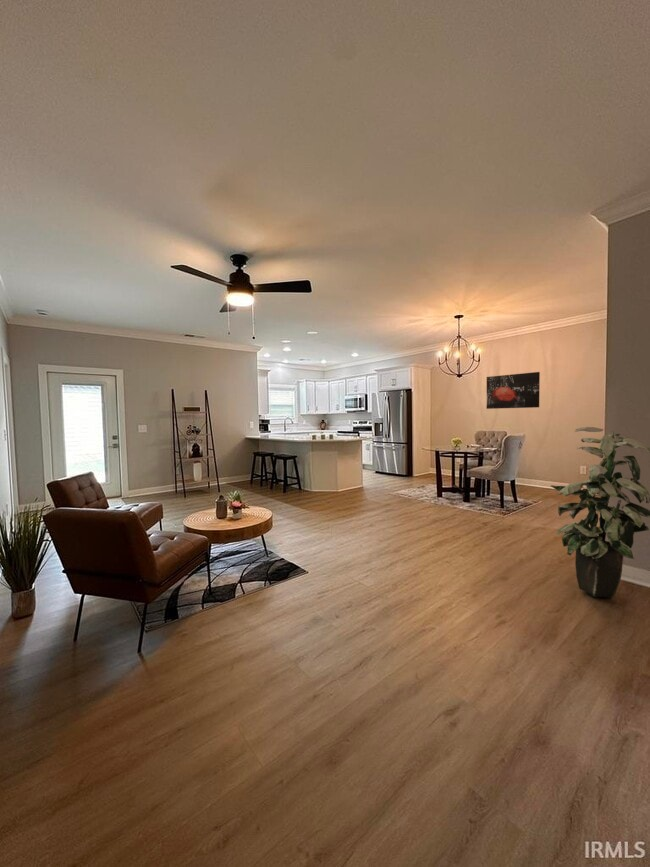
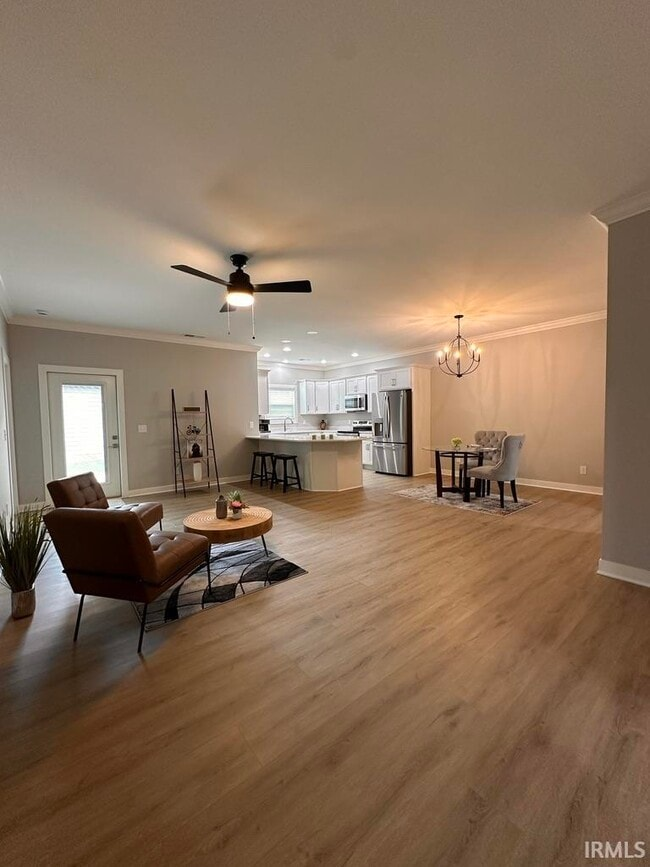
- indoor plant [550,426,650,599]
- wall art [486,371,541,410]
